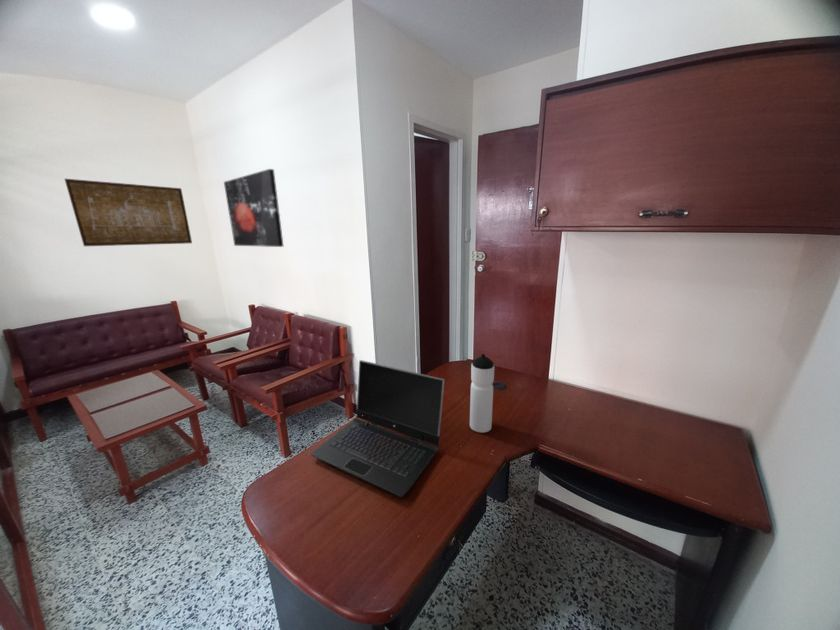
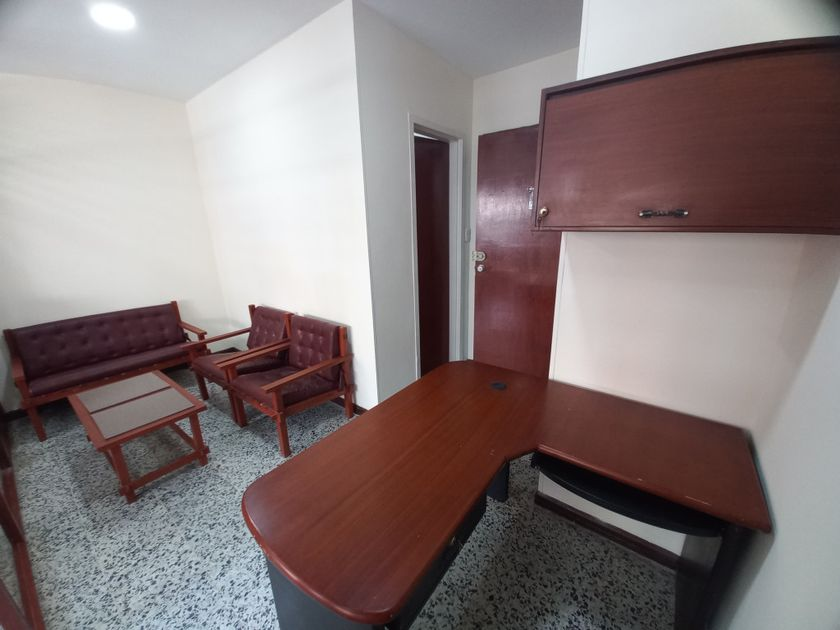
- wall art [64,178,193,247]
- wall art [223,168,284,248]
- water bottle [469,353,495,434]
- laptop computer [310,359,445,498]
